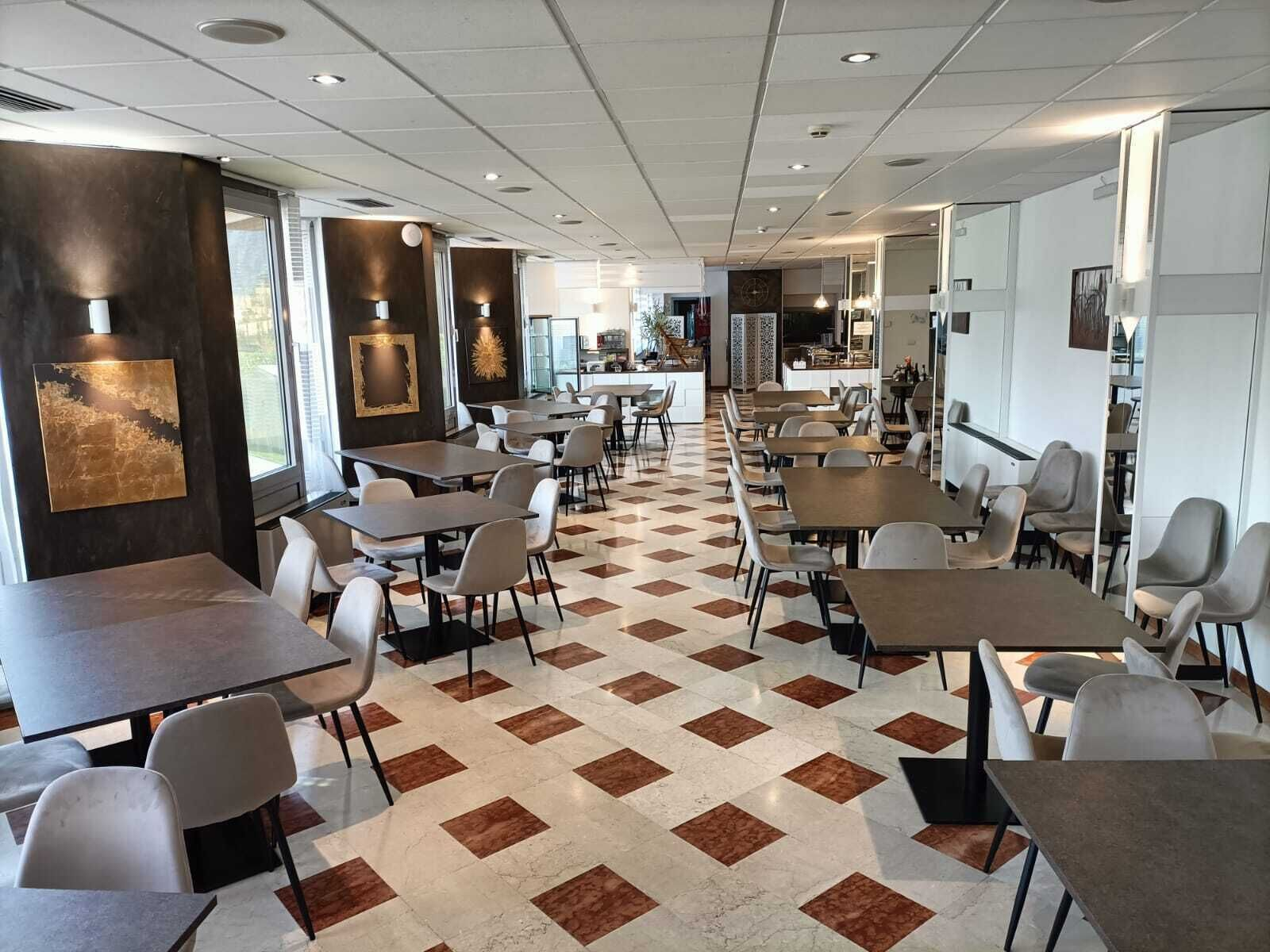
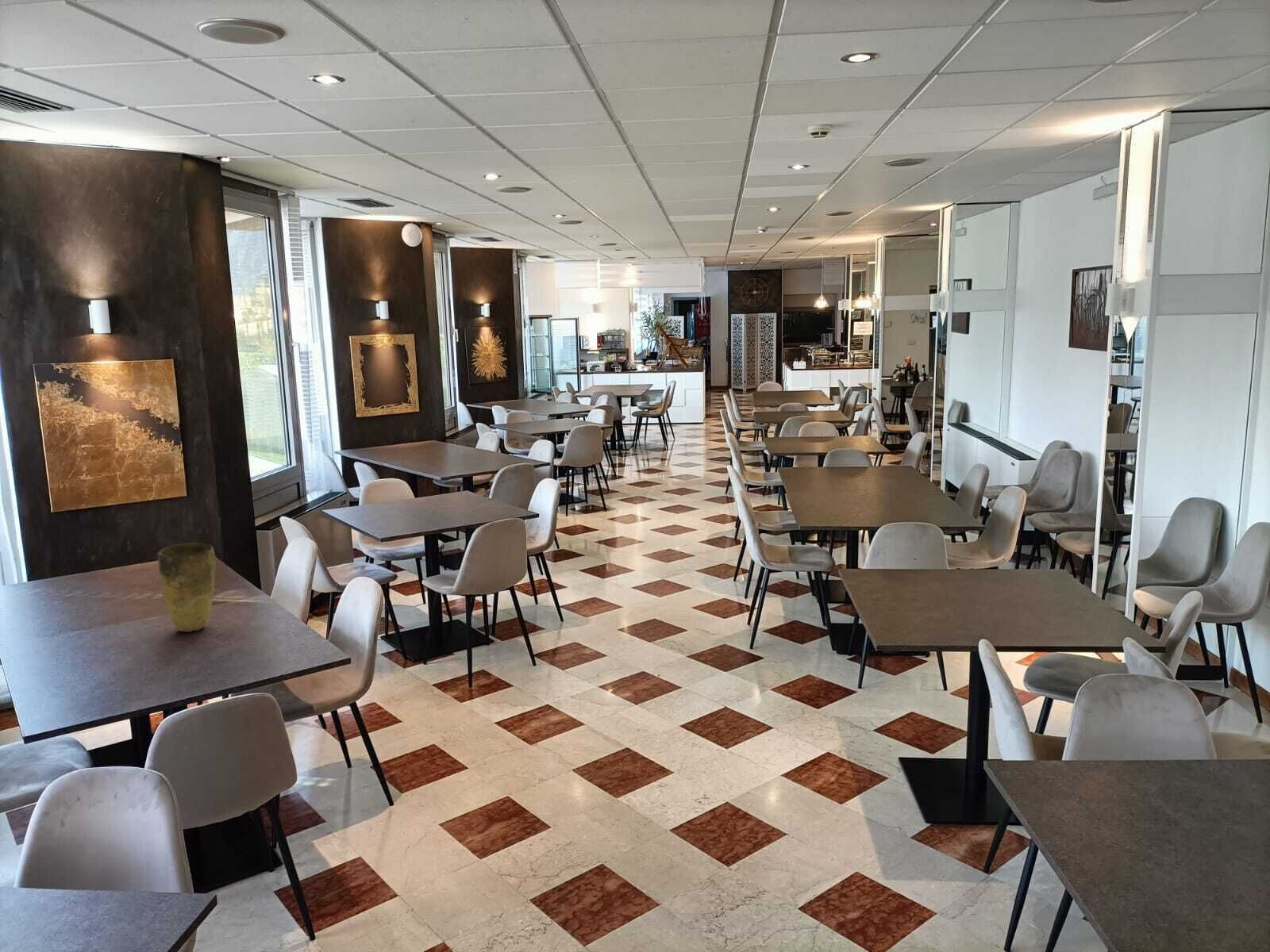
+ vase [157,543,216,632]
